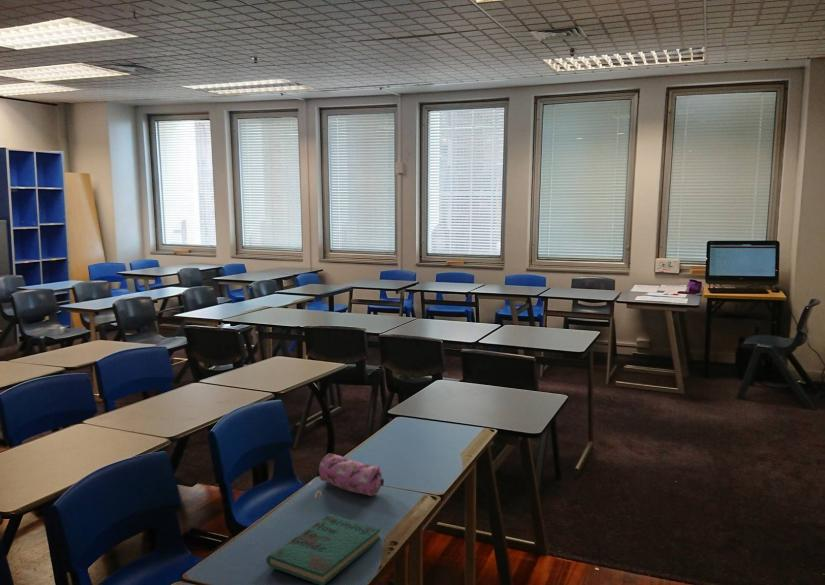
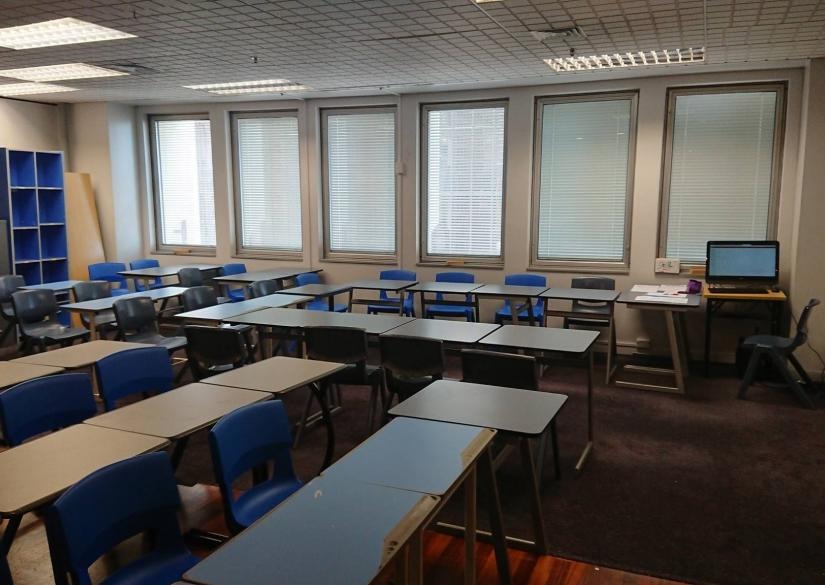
- pencil case [318,453,385,497]
- book [265,513,381,585]
